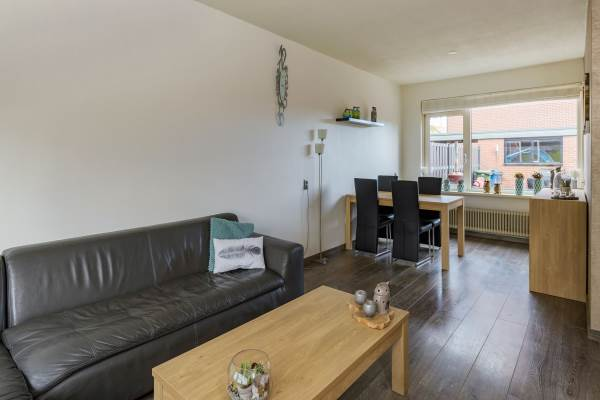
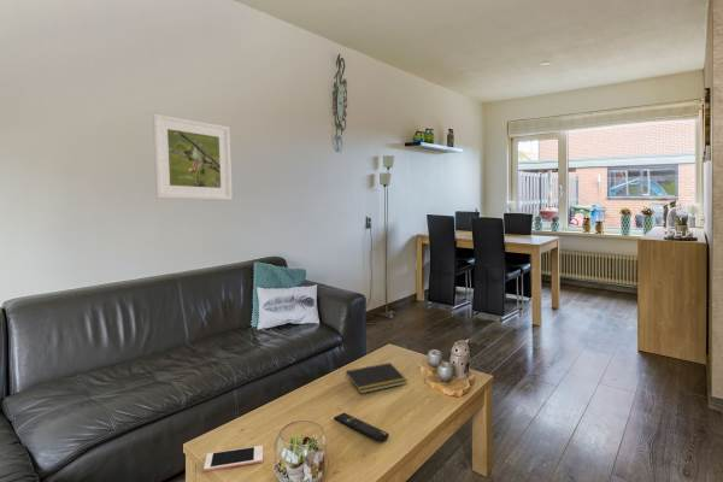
+ notepad [345,362,408,394]
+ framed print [152,113,234,201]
+ remote control [333,412,390,443]
+ cell phone [202,445,264,472]
